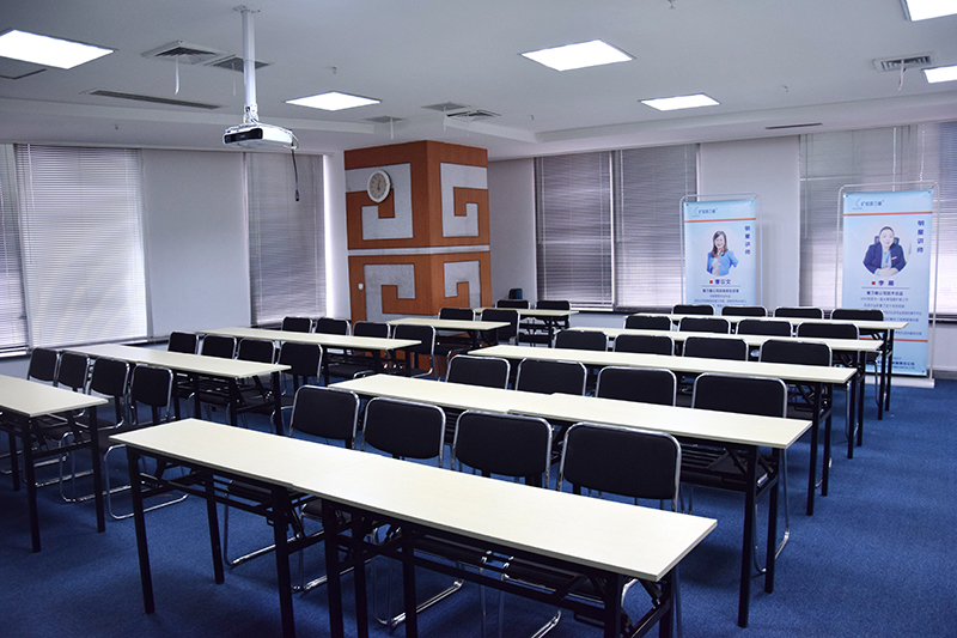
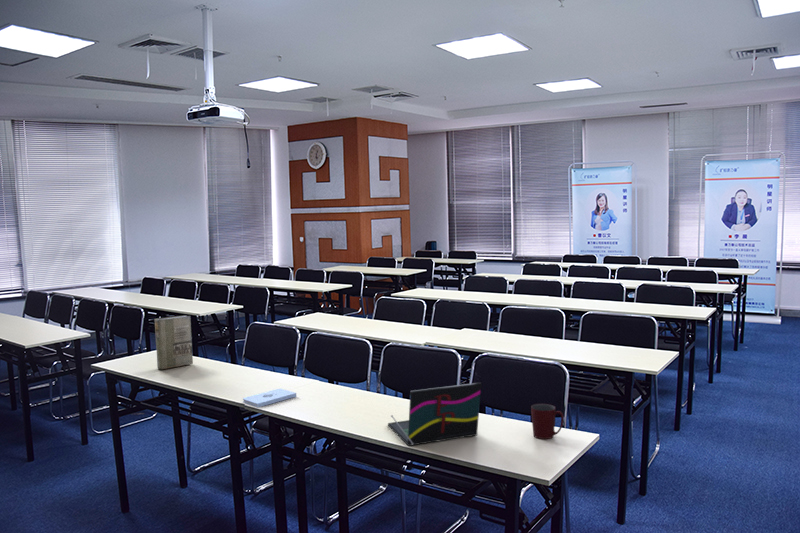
+ notepad [242,388,297,408]
+ laptop [387,381,482,447]
+ mug [530,403,564,440]
+ book [153,314,194,371]
